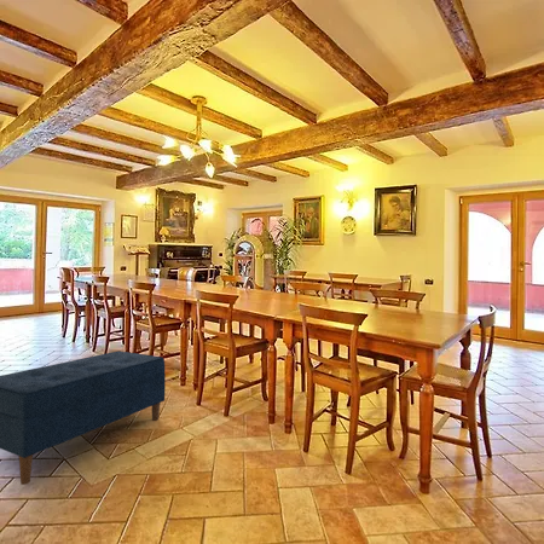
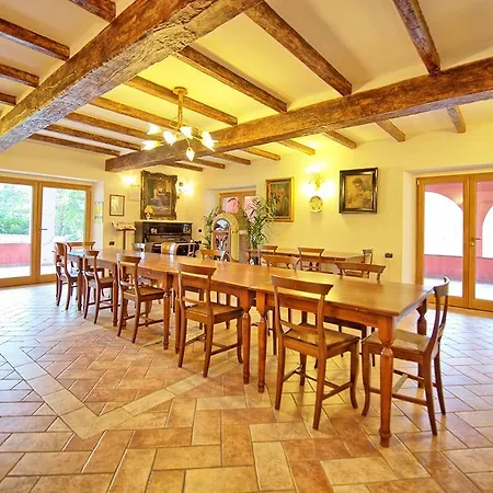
- bench [0,349,167,486]
